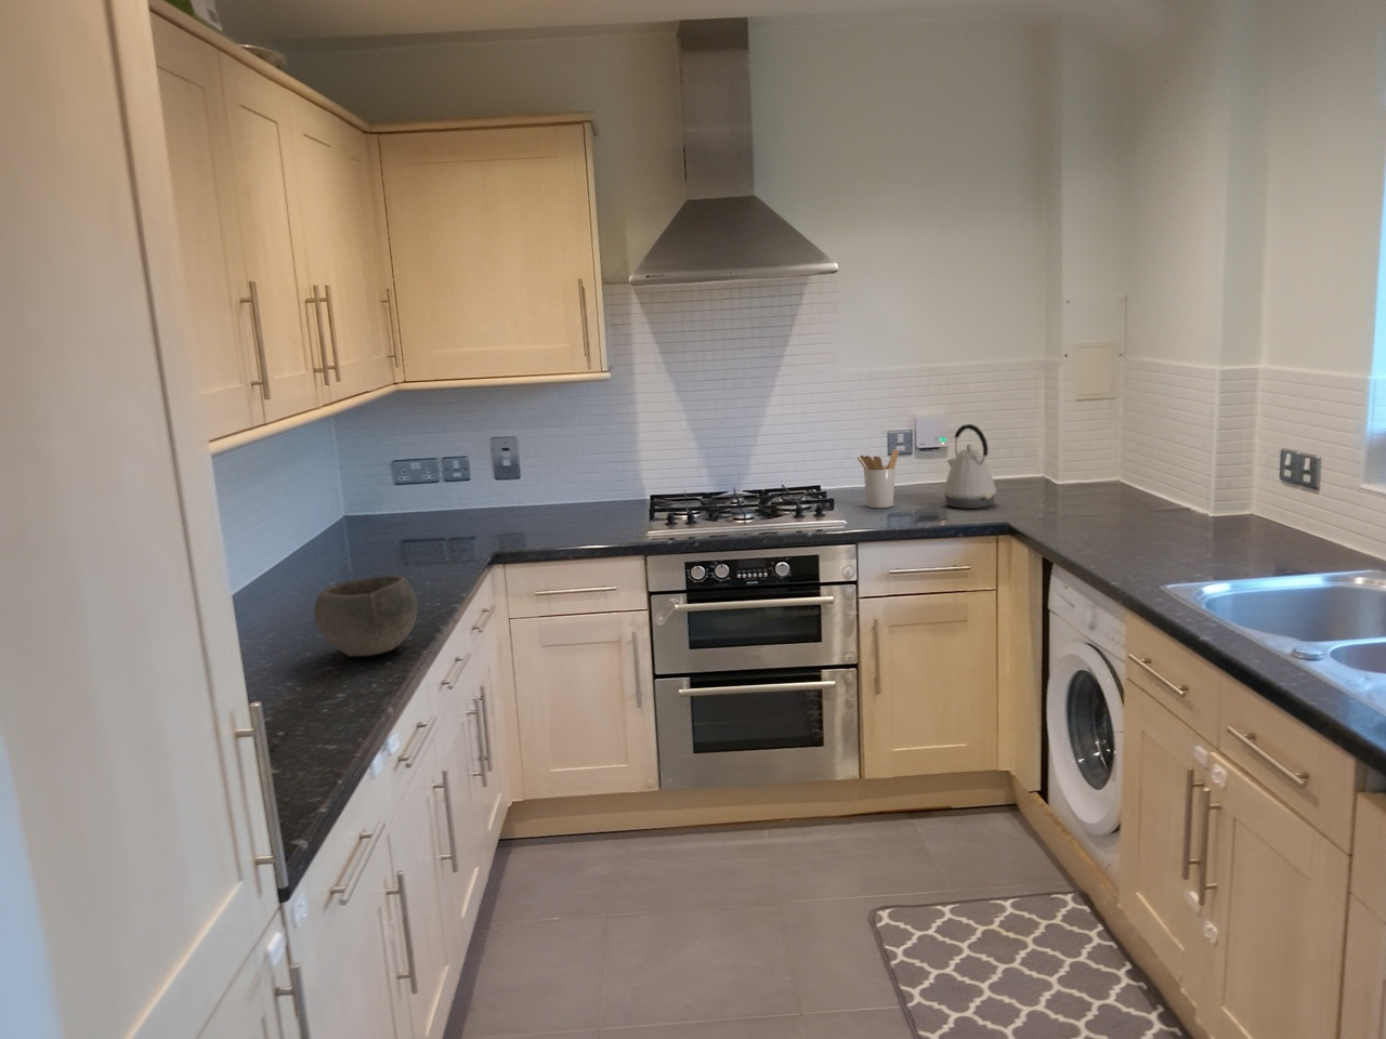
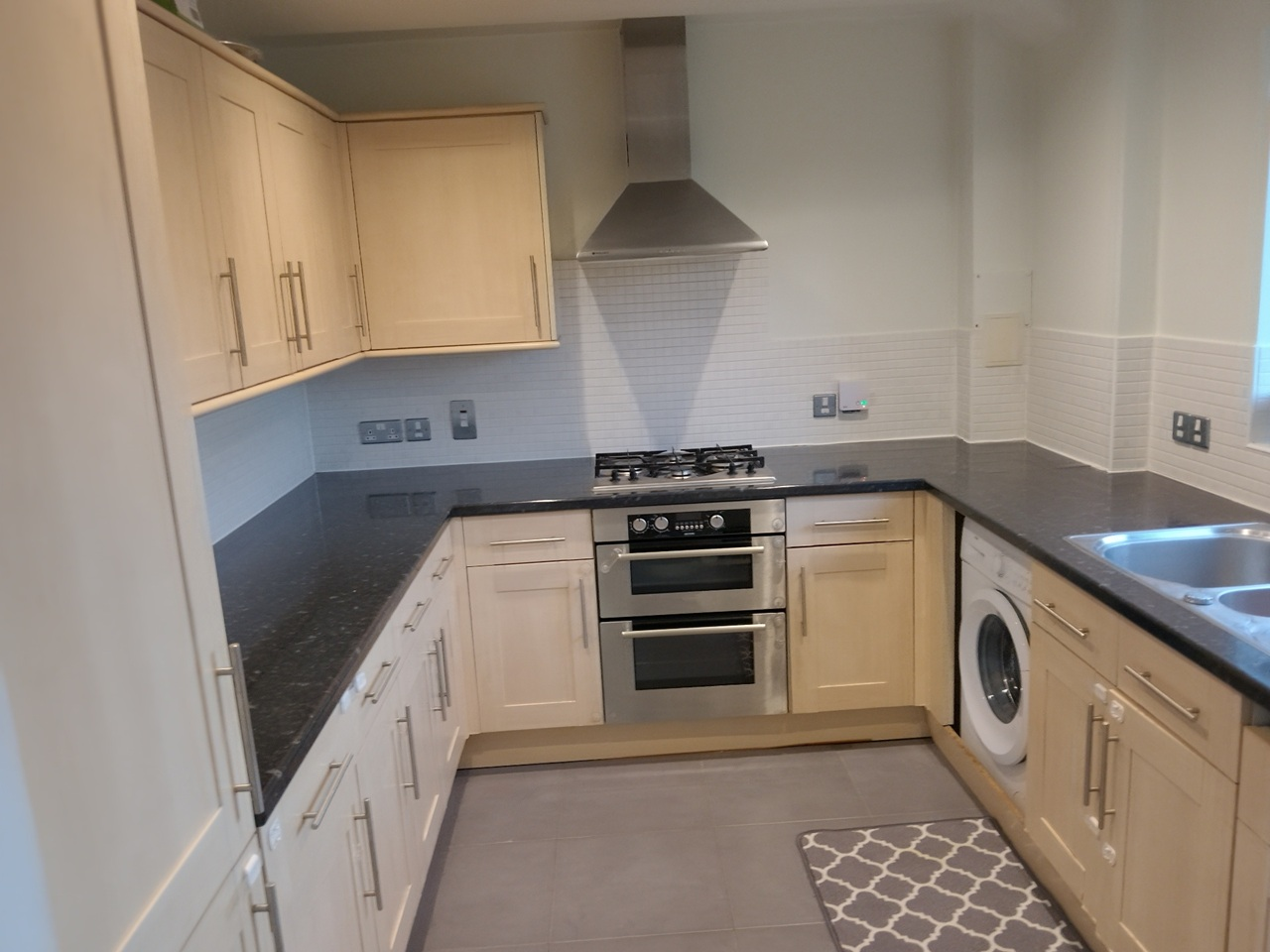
- bowl [313,574,419,657]
- utensil holder [857,449,900,509]
- kettle [942,423,997,510]
